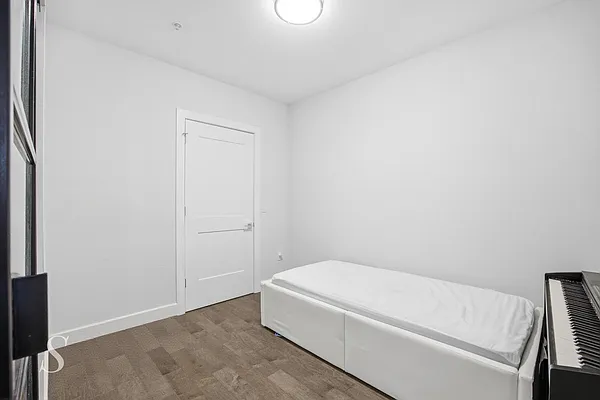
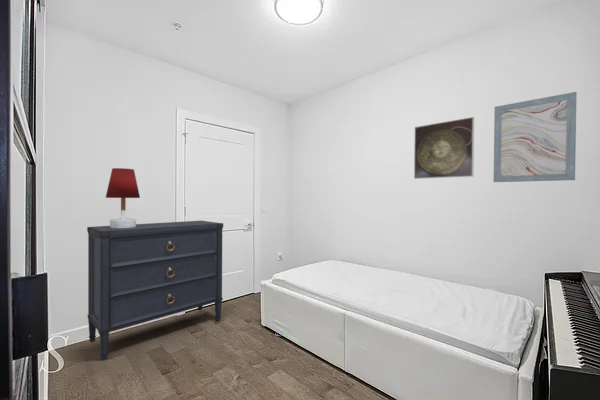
+ dresser [86,220,224,361]
+ wall art [493,91,578,183]
+ table lamp [105,167,141,228]
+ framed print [413,116,475,180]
